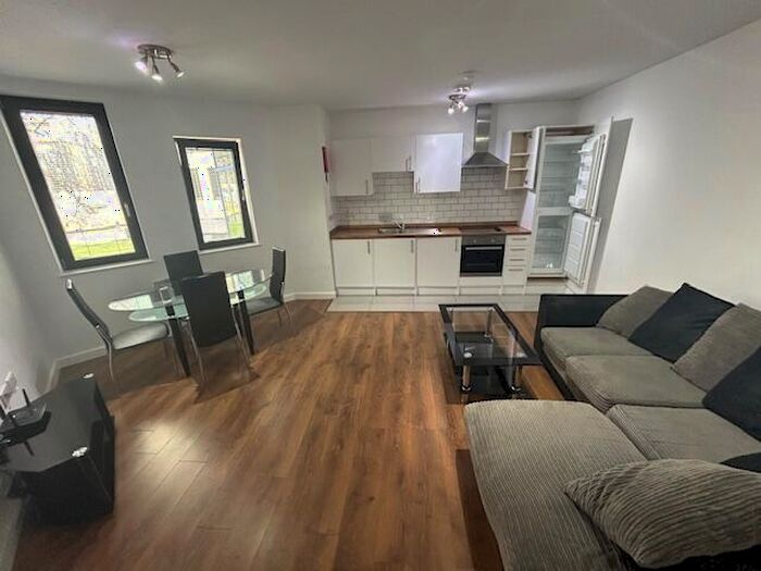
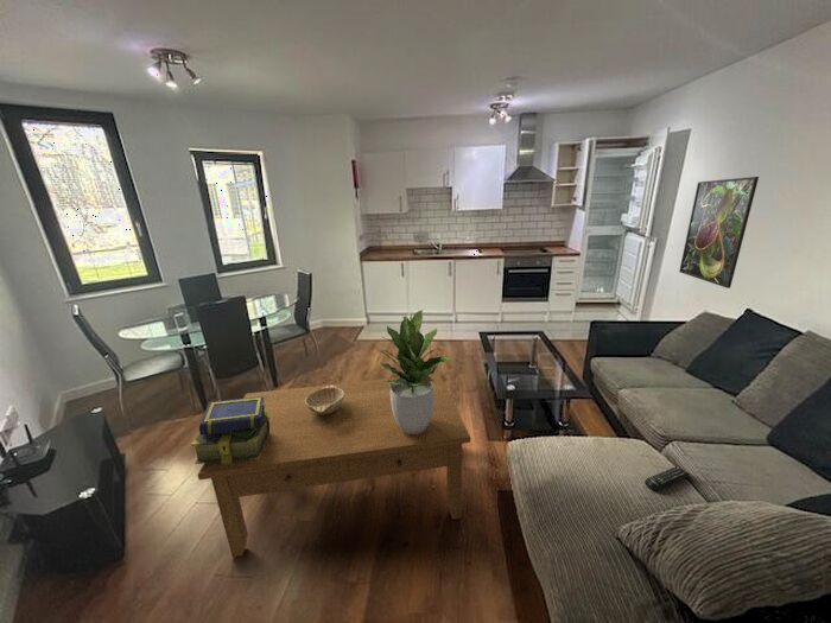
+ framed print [678,176,760,290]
+ coffee table [196,371,471,558]
+ remote control [643,465,691,491]
+ stack of books [190,396,269,465]
+ decorative bowl [305,386,344,414]
+ potted plant [375,309,452,434]
